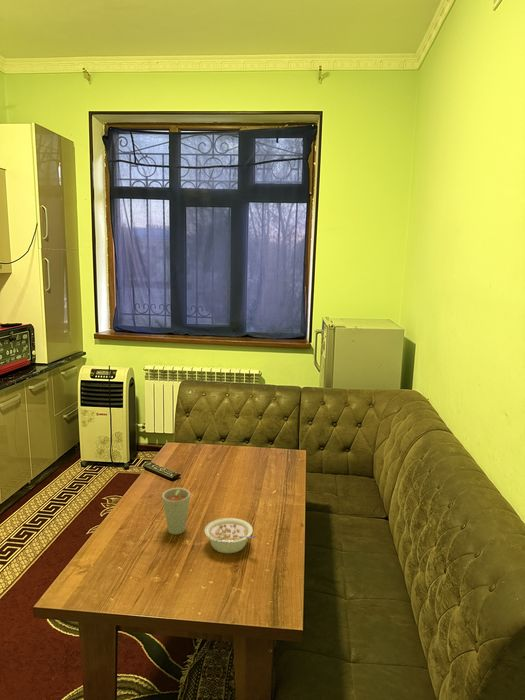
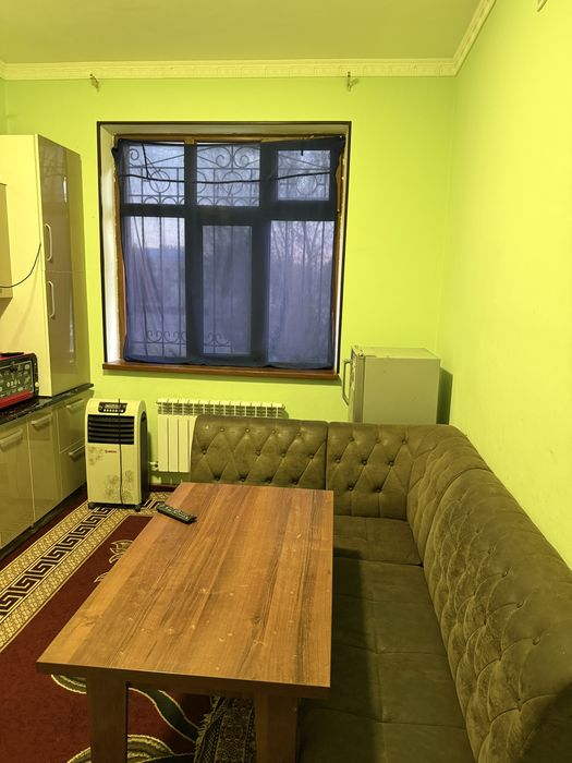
- legume [204,517,258,554]
- cup [161,487,191,535]
